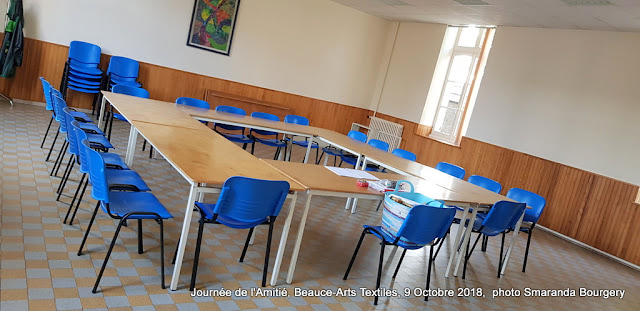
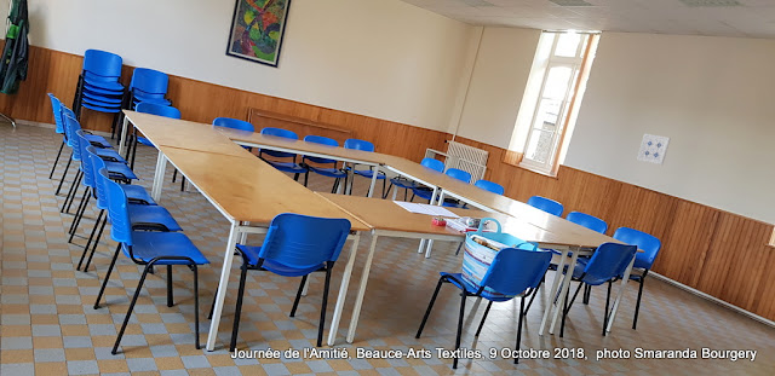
+ wall art [636,133,672,166]
